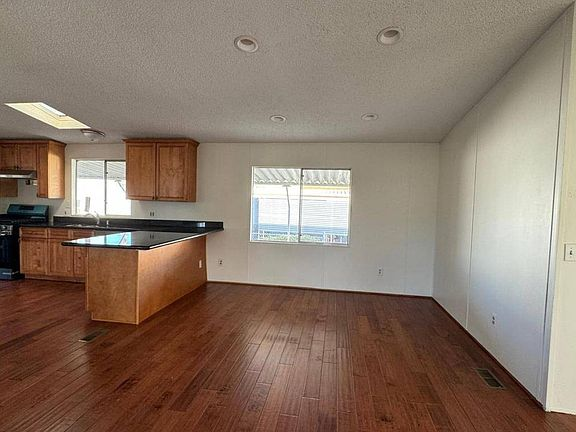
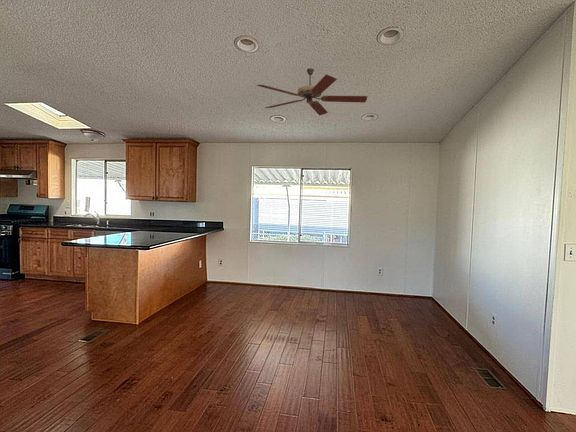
+ ceiling fan [256,67,369,116]
